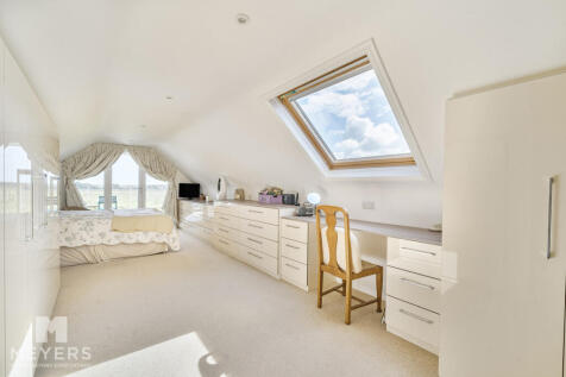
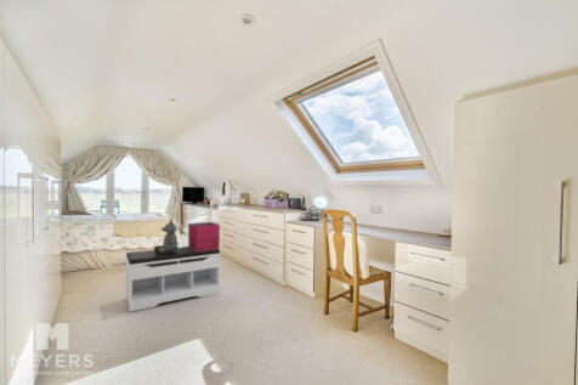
+ storage bin [187,221,221,251]
+ stuffed bear [153,217,178,254]
+ bench [125,245,221,313]
